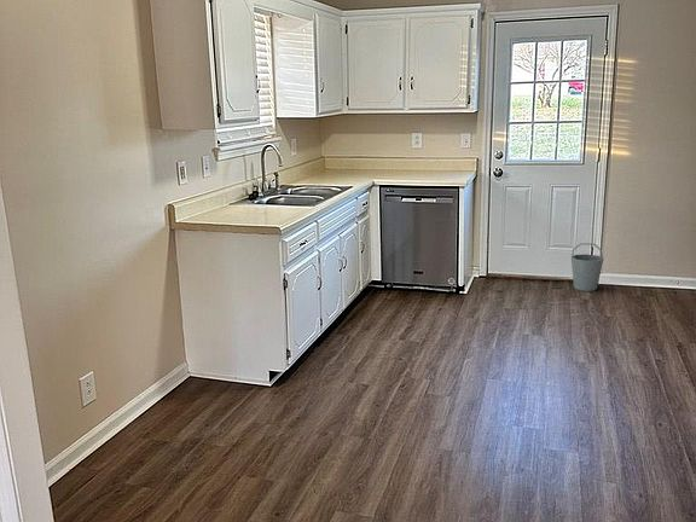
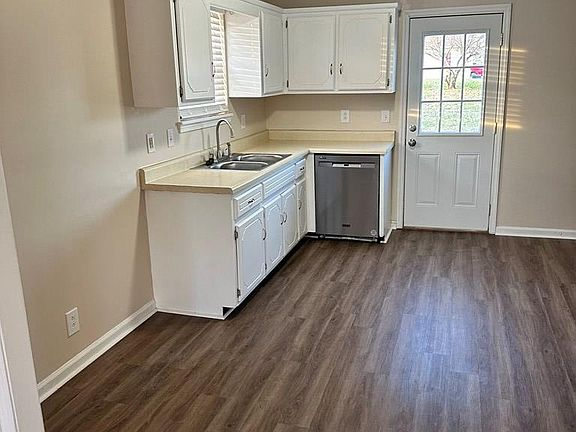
- bucket [570,242,604,292]
